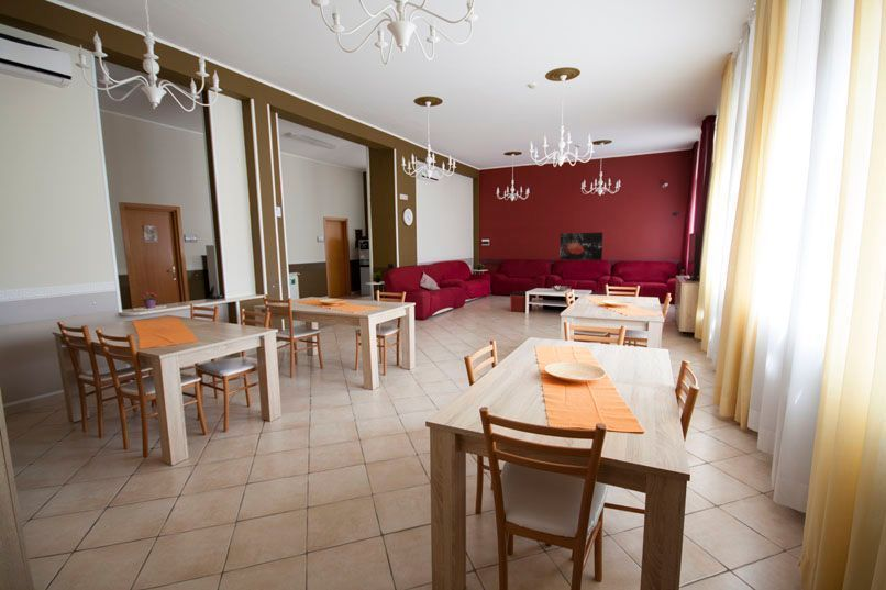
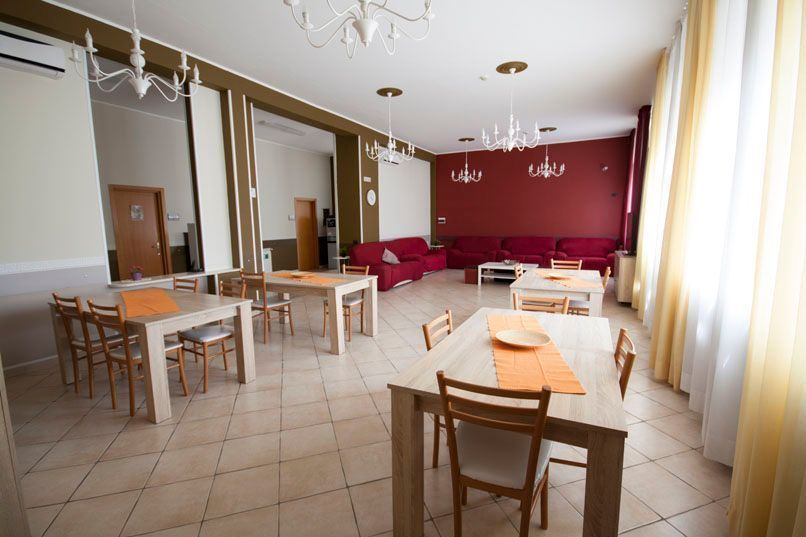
- wall art [558,231,603,261]
